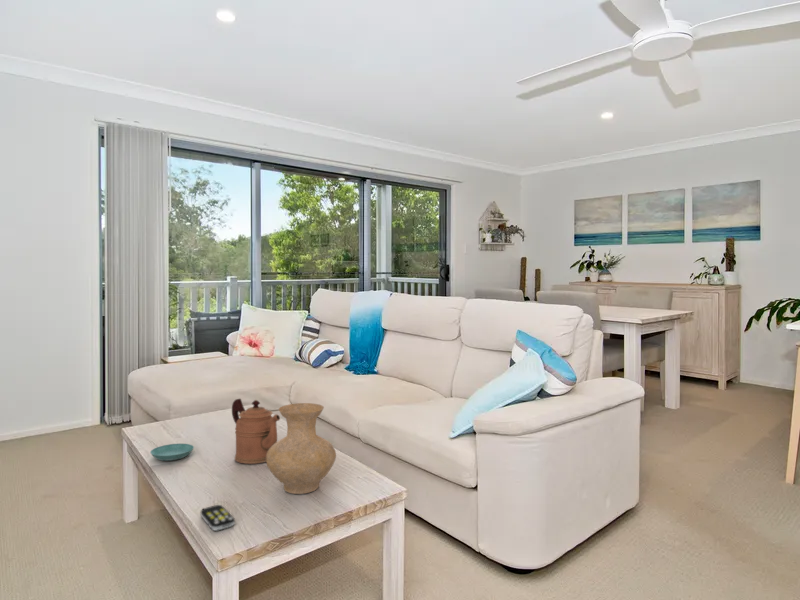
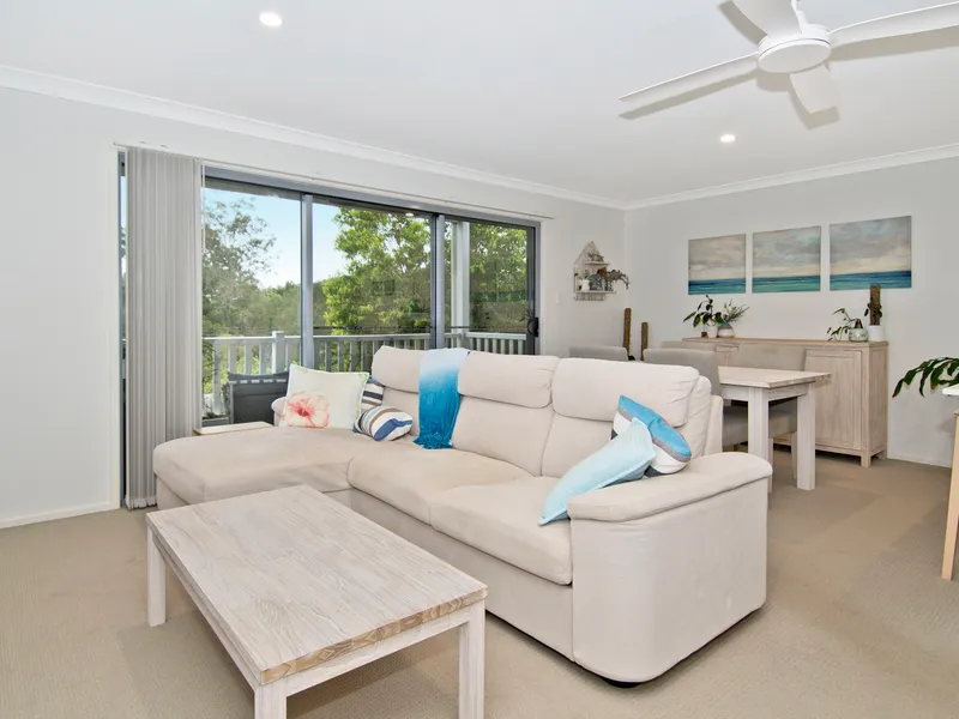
- remote control [200,504,236,532]
- saucer [149,443,195,462]
- vase [266,402,337,495]
- coffeepot [231,398,281,465]
